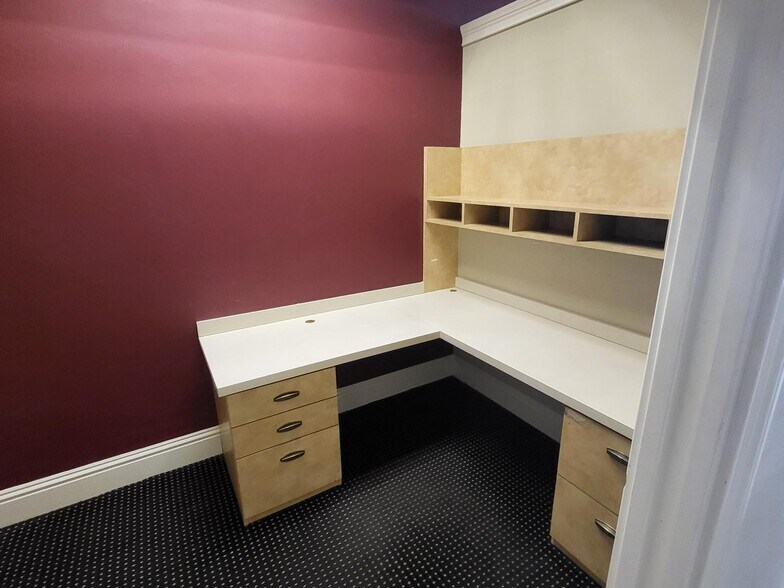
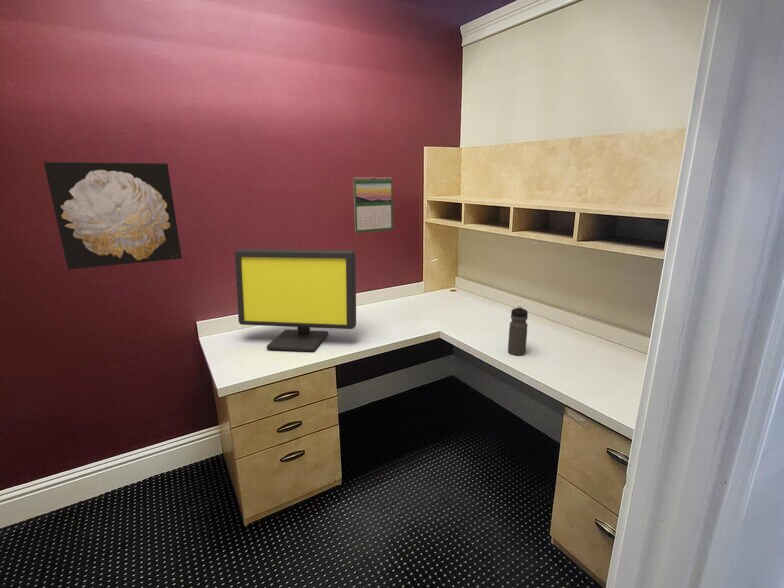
+ wall art [43,161,183,270]
+ computer monitor [234,248,357,352]
+ calendar [352,175,394,234]
+ water bottle [507,305,529,356]
